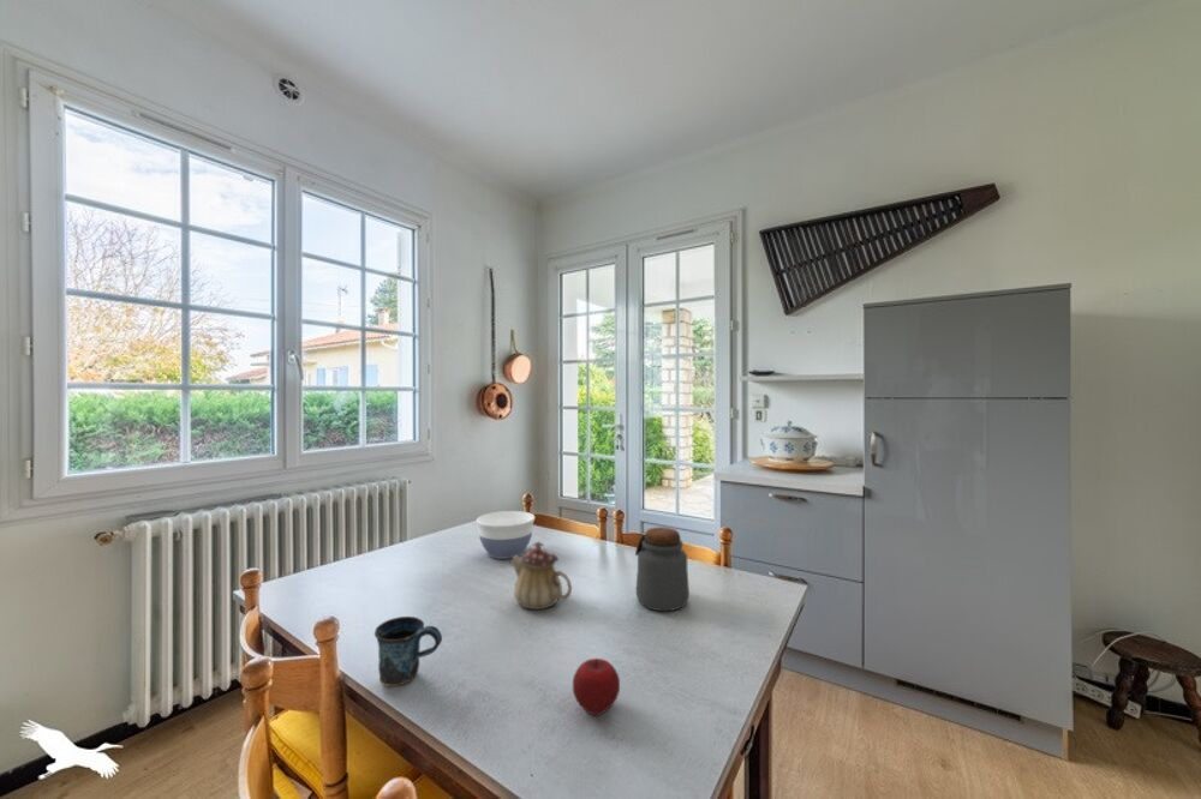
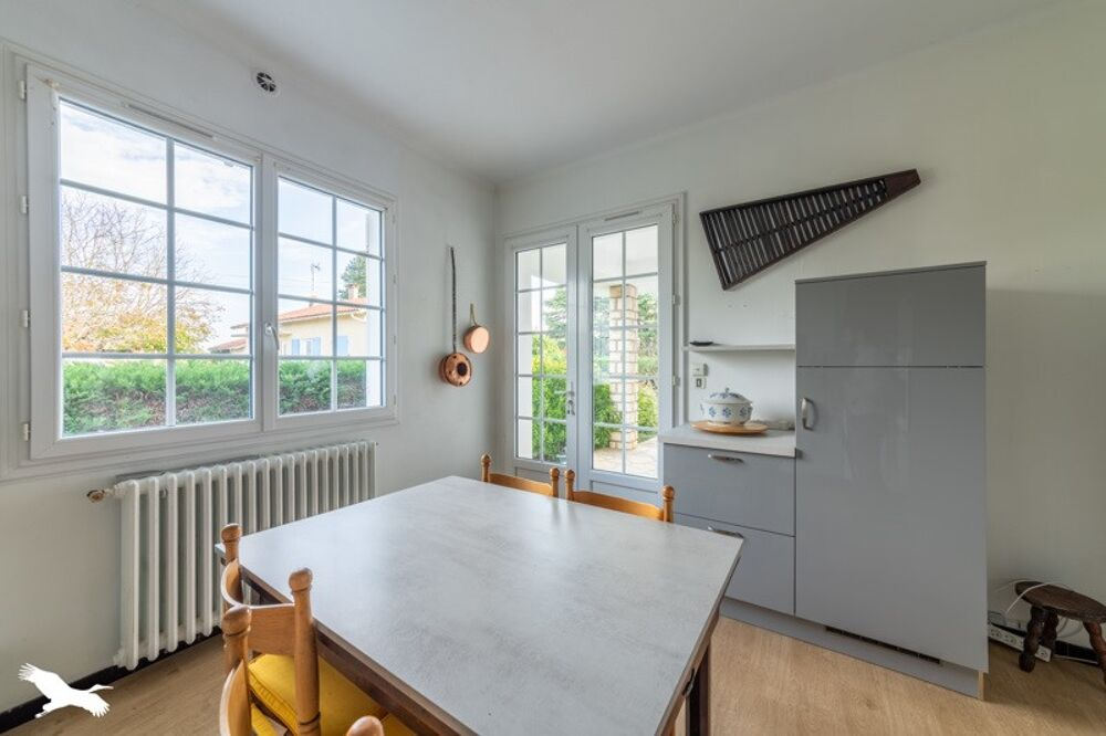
- mug [374,615,443,687]
- teapot [509,541,573,611]
- apple [572,657,621,716]
- bowl [476,510,536,560]
- jar [634,525,691,612]
